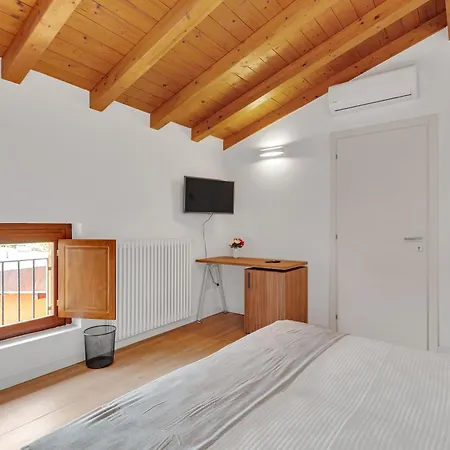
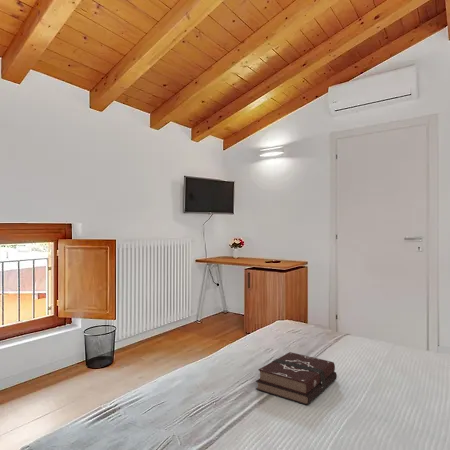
+ hardback book [255,351,338,406]
